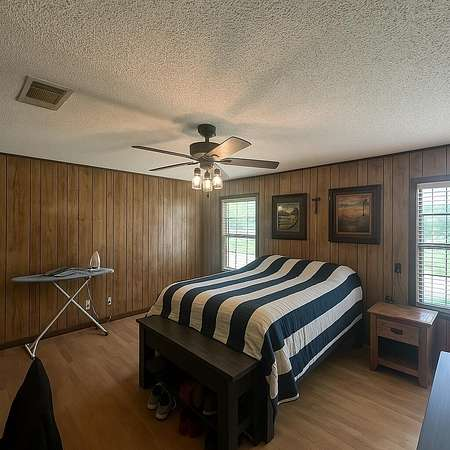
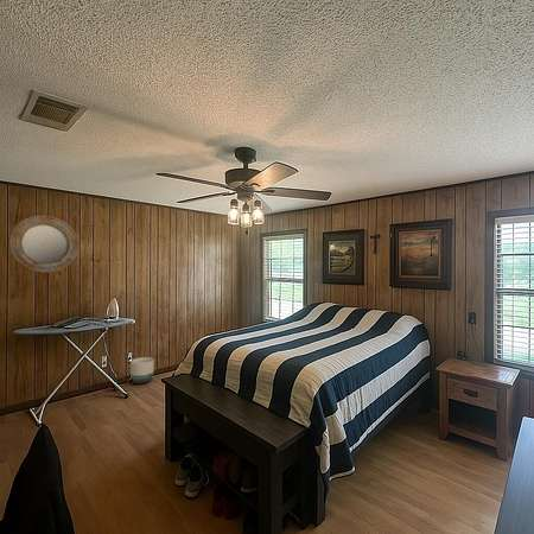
+ planter [129,356,155,384]
+ home mirror [7,215,80,274]
